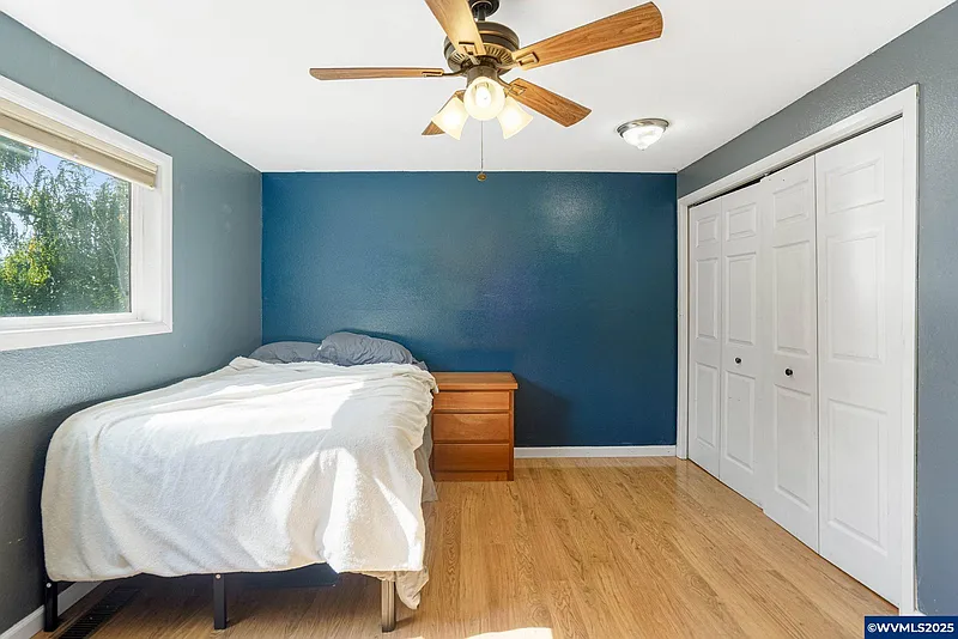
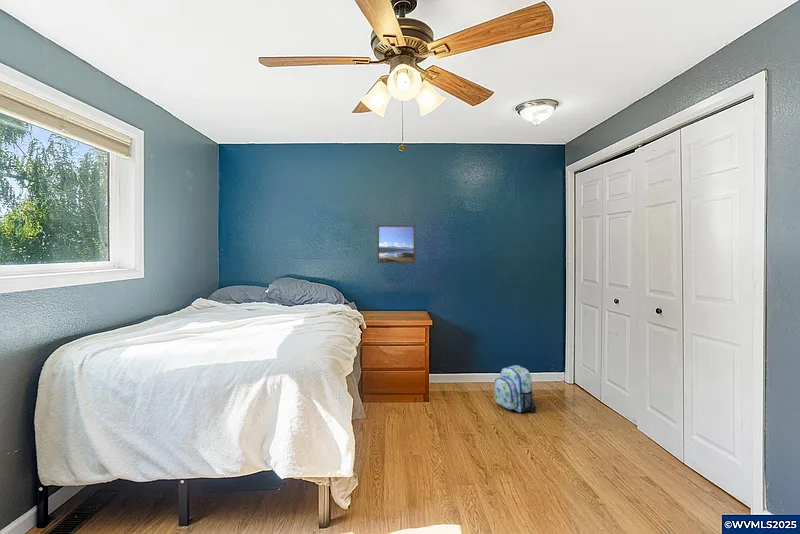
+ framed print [376,224,416,264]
+ backpack [493,364,537,414]
